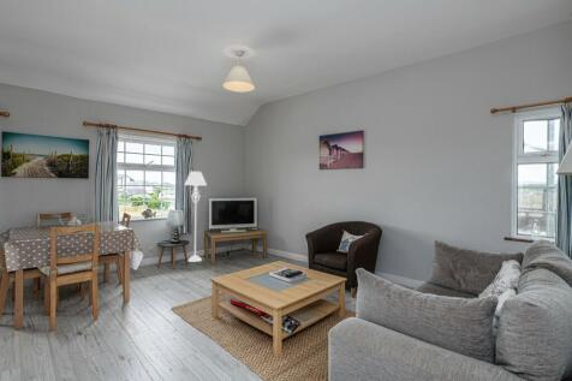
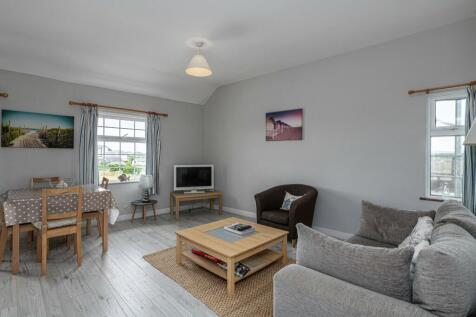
- floor lamp [184,171,208,263]
